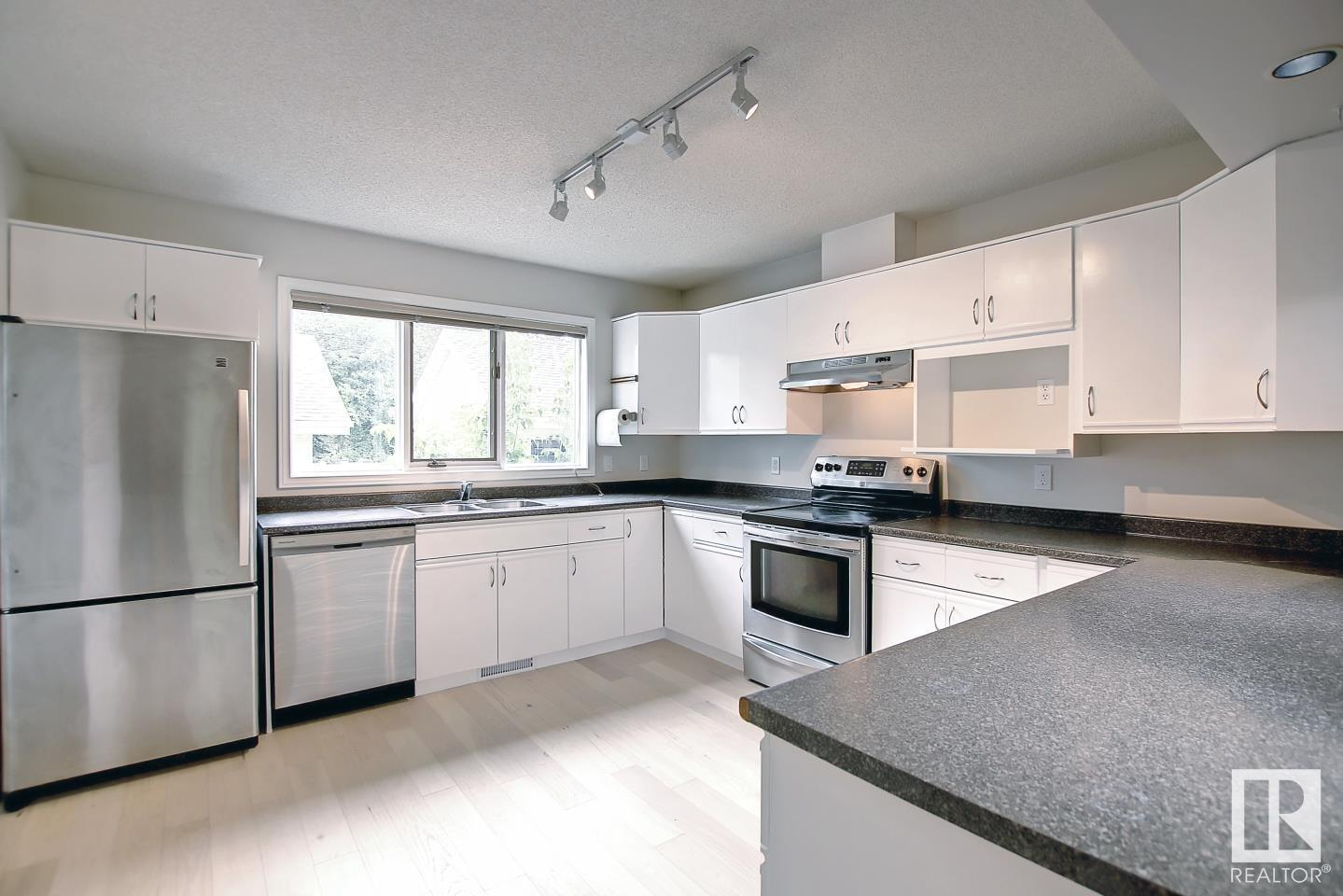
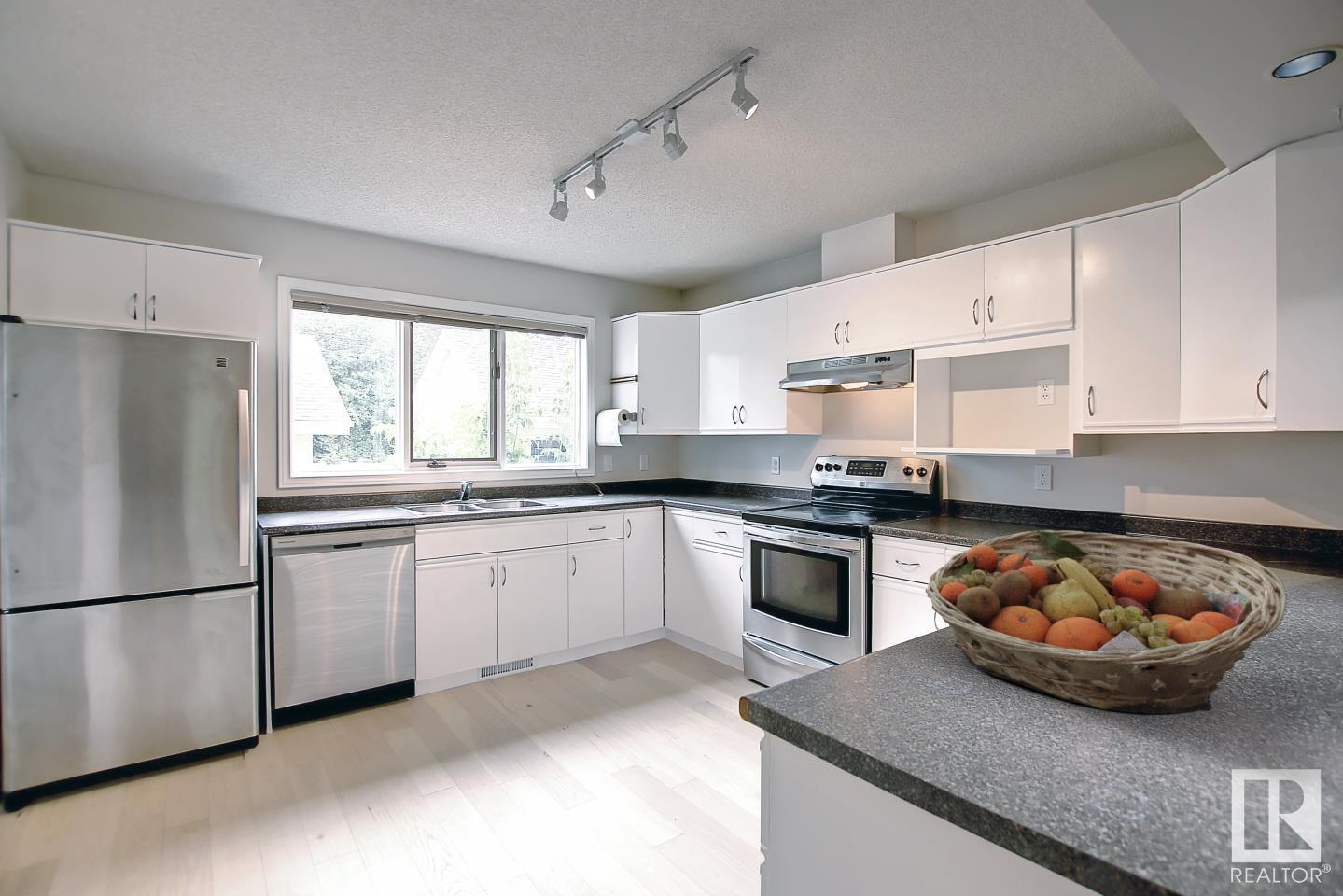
+ fruit basket [925,529,1288,715]
